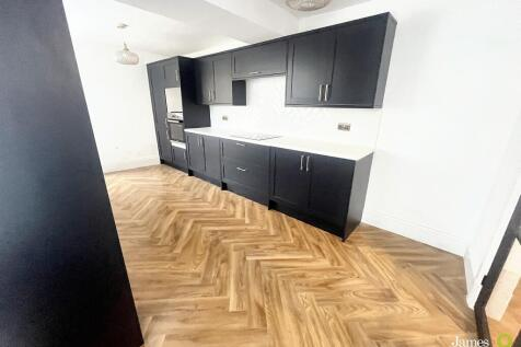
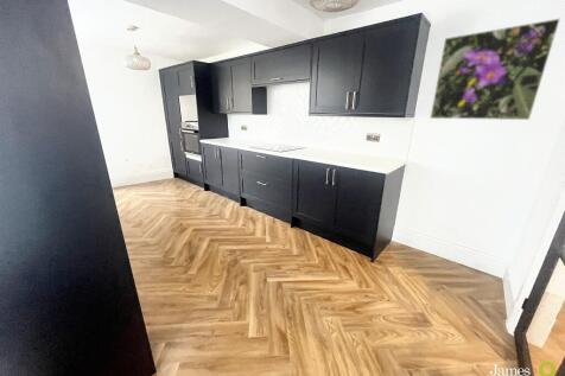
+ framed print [430,18,561,121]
